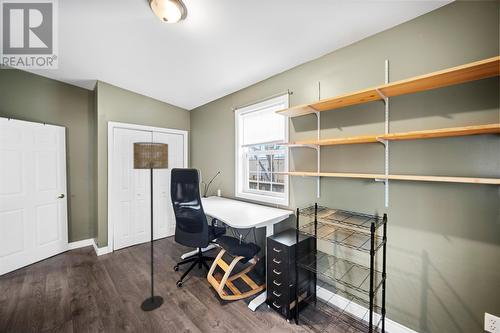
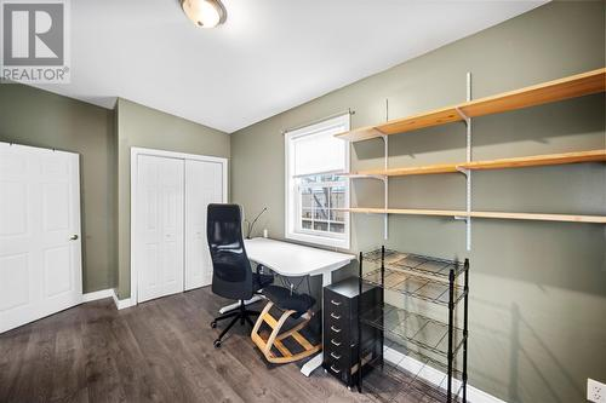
- floor lamp [132,141,169,312]
